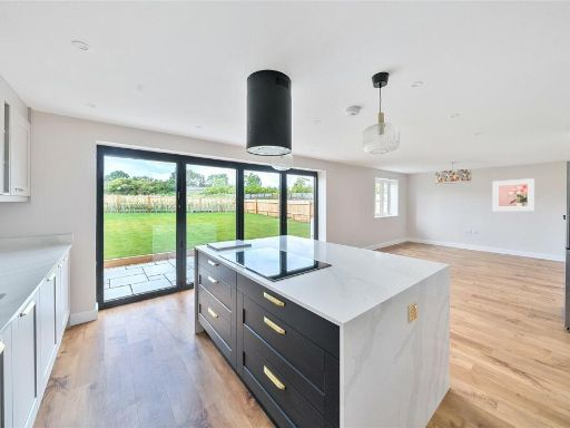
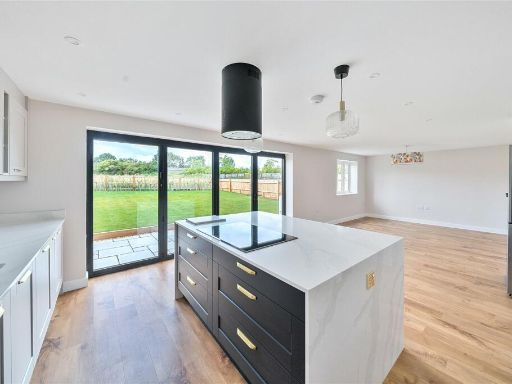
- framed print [492,177,535,212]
